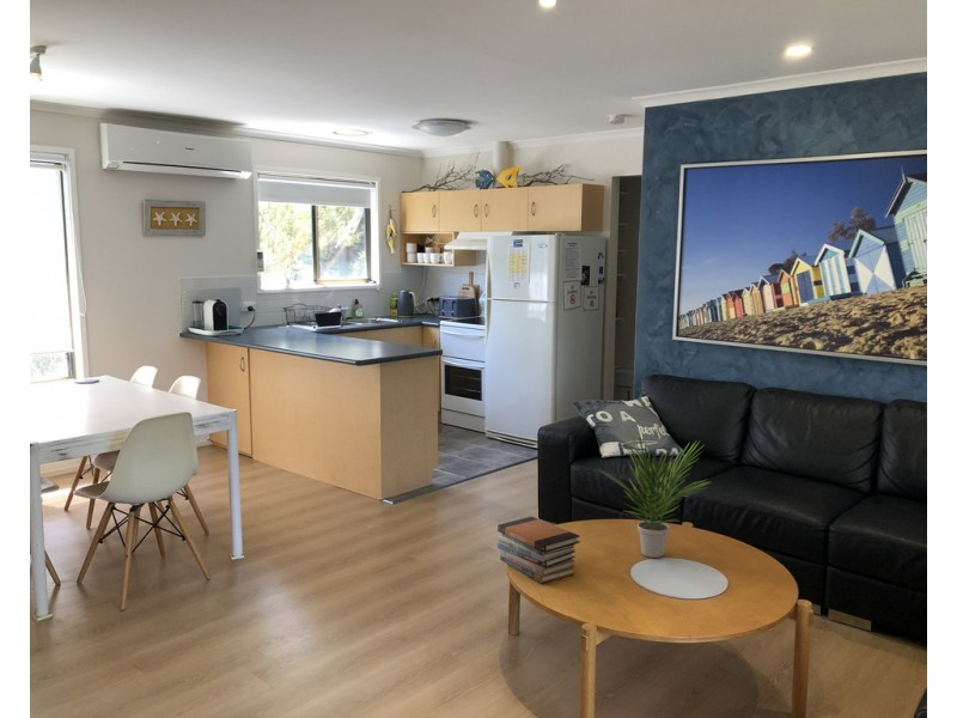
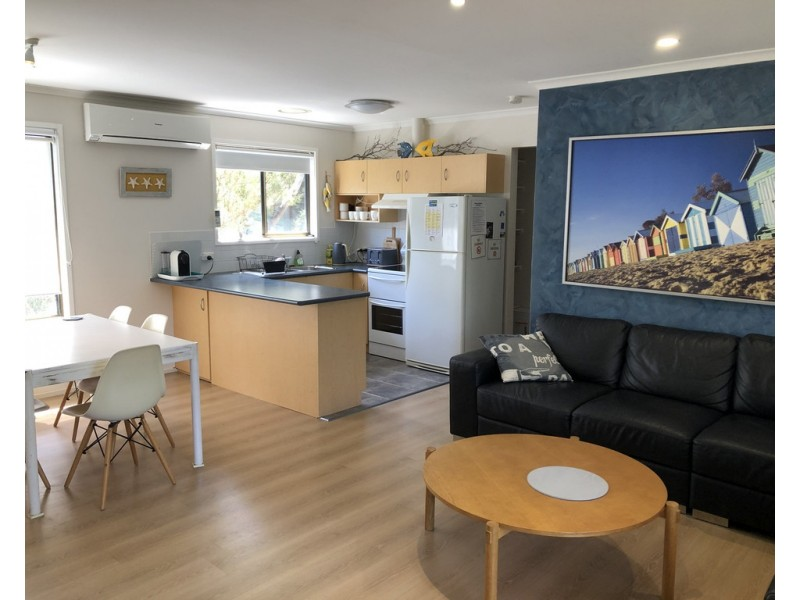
- book stack [496,516,581,584]
- potted plant [595,433,712,559]
